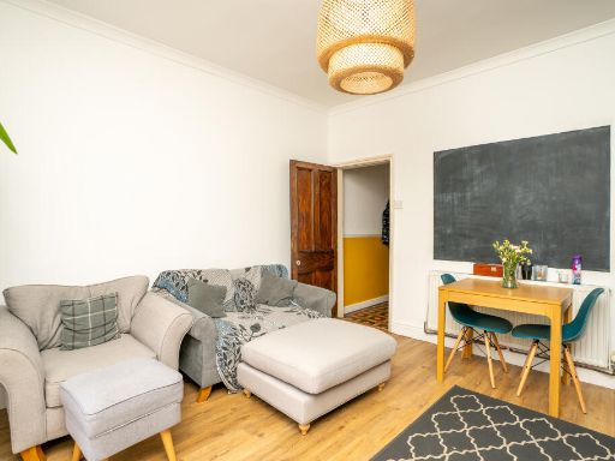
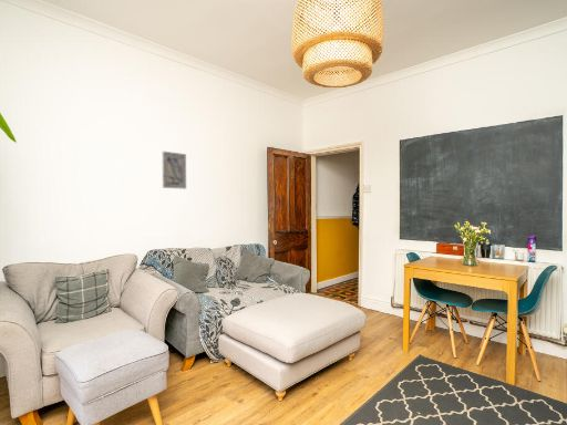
+ wall art [162,151,187,190]
